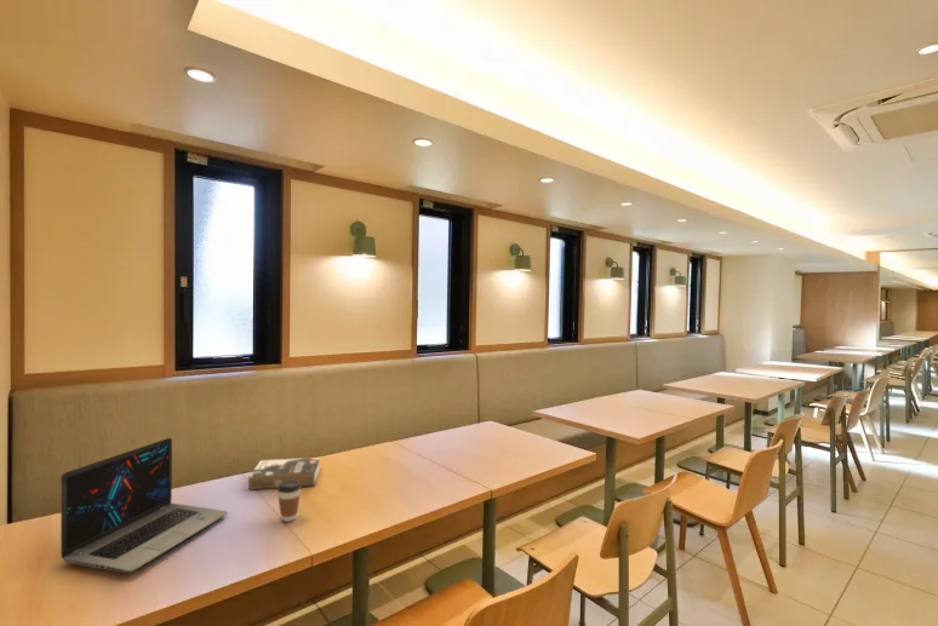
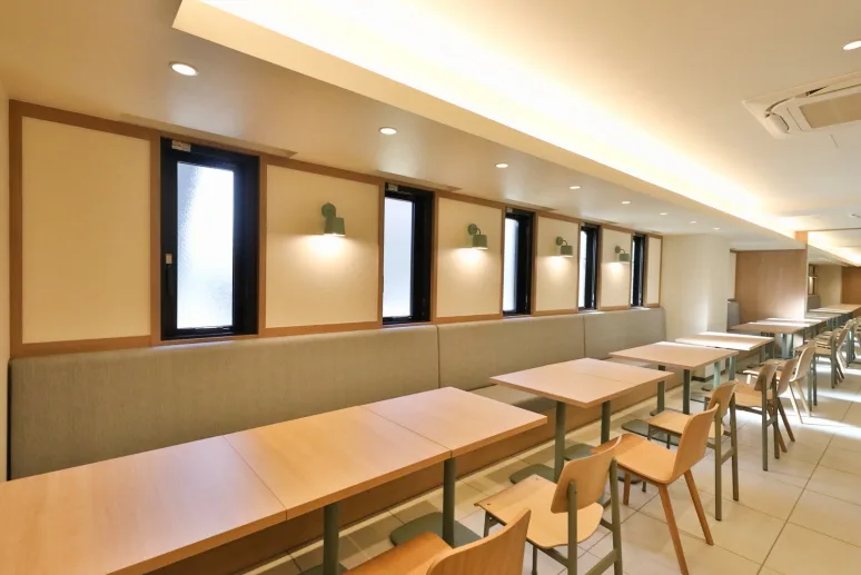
- coffee cup [276,481,302,523]
- laptop [59,437,229,574]
- book [247,456,321,490]
